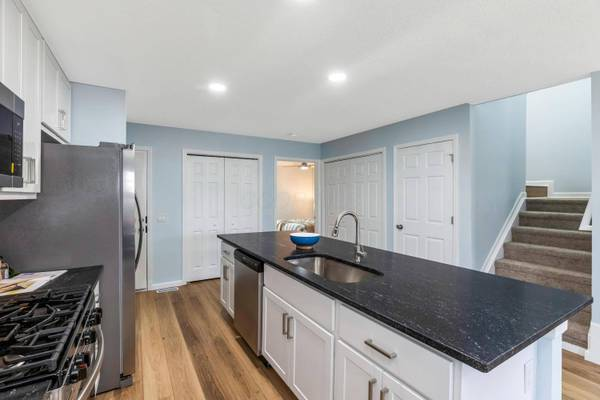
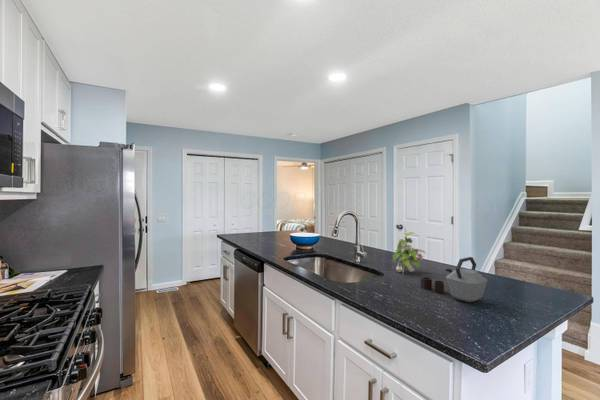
+ kettle [420,256,489,303]
+ plant [392,228,426,276]
